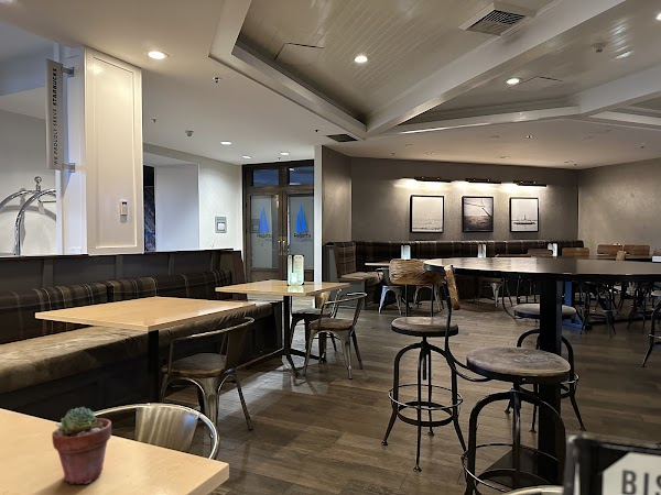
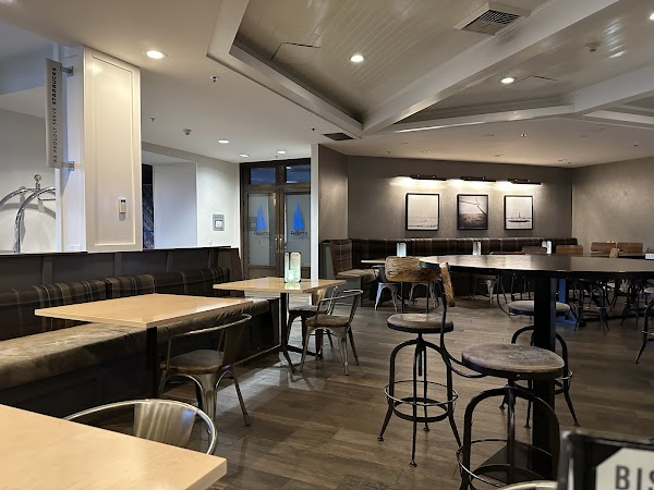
- potted succulent [51,406,112,485]
